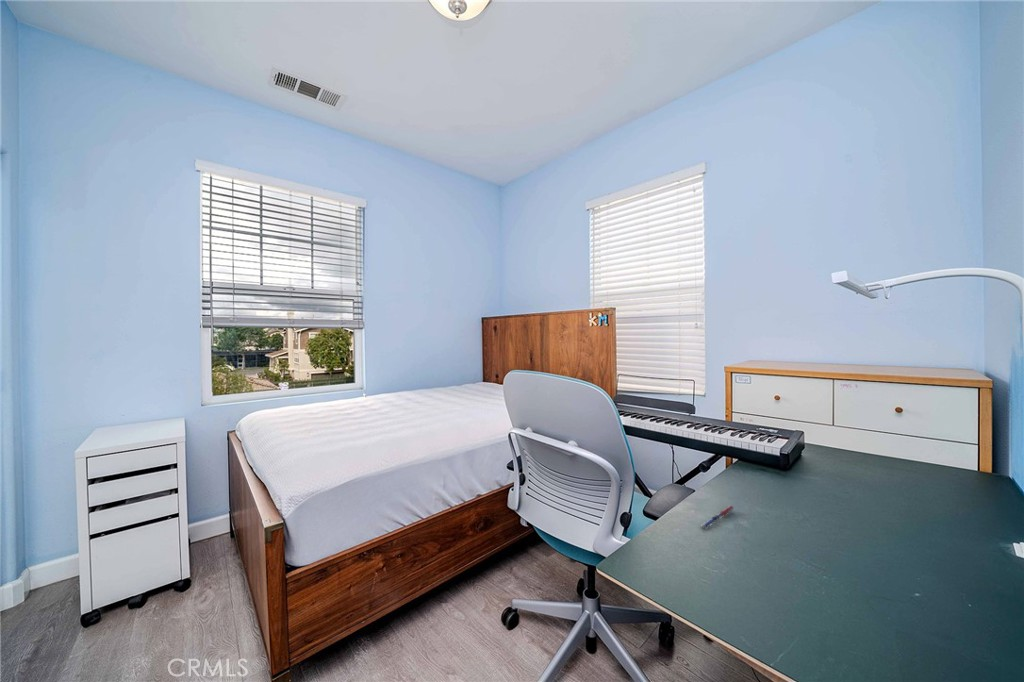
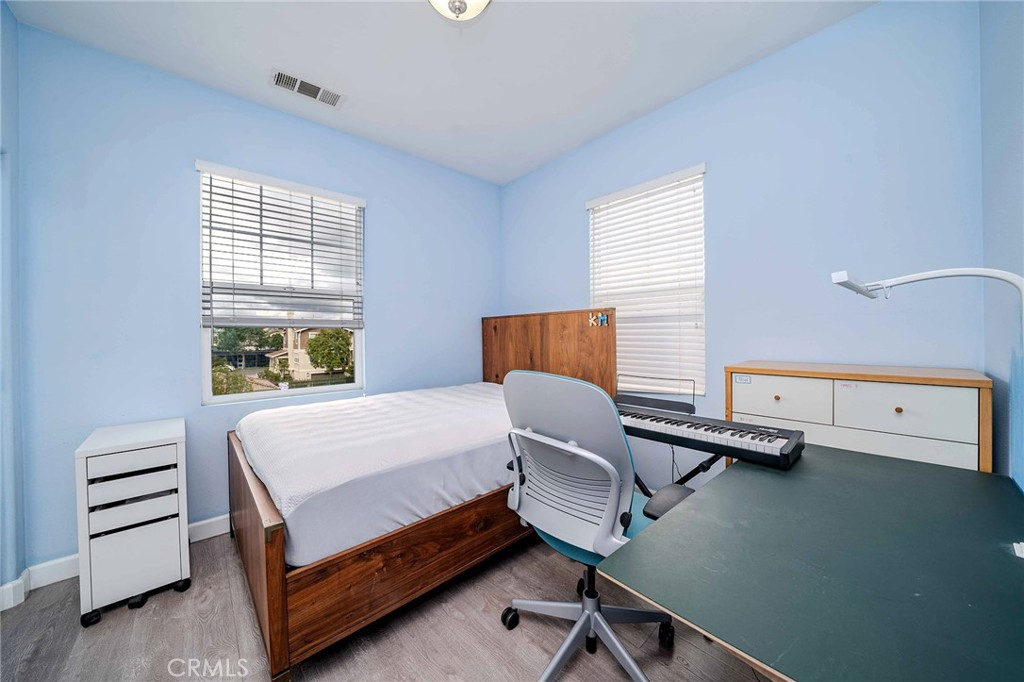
- pen [698,505,735,530]
